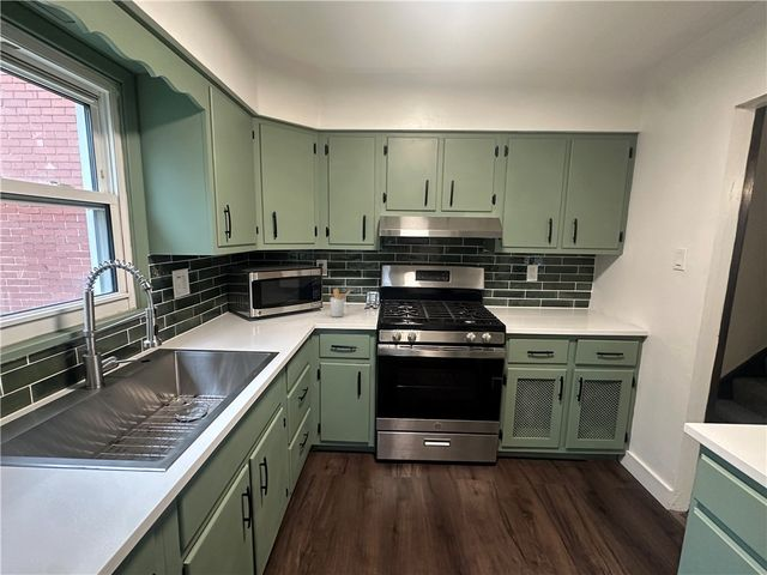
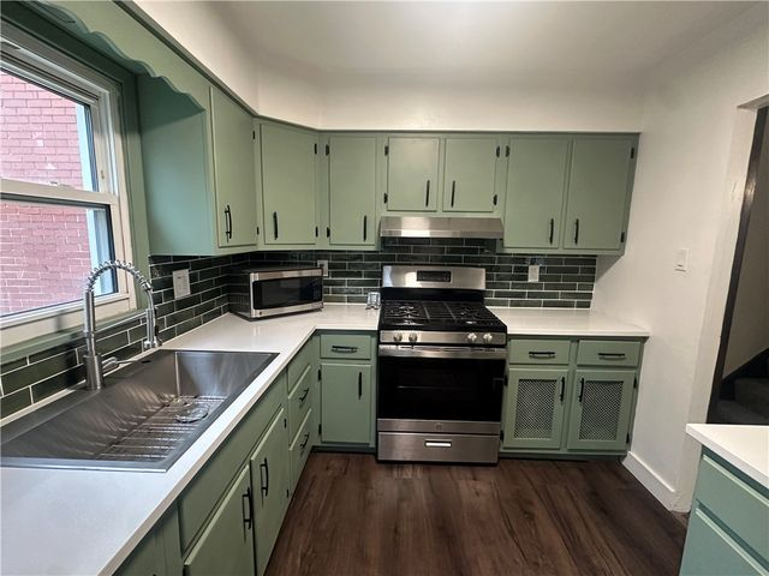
- utensil holder [330,288,351,317]
